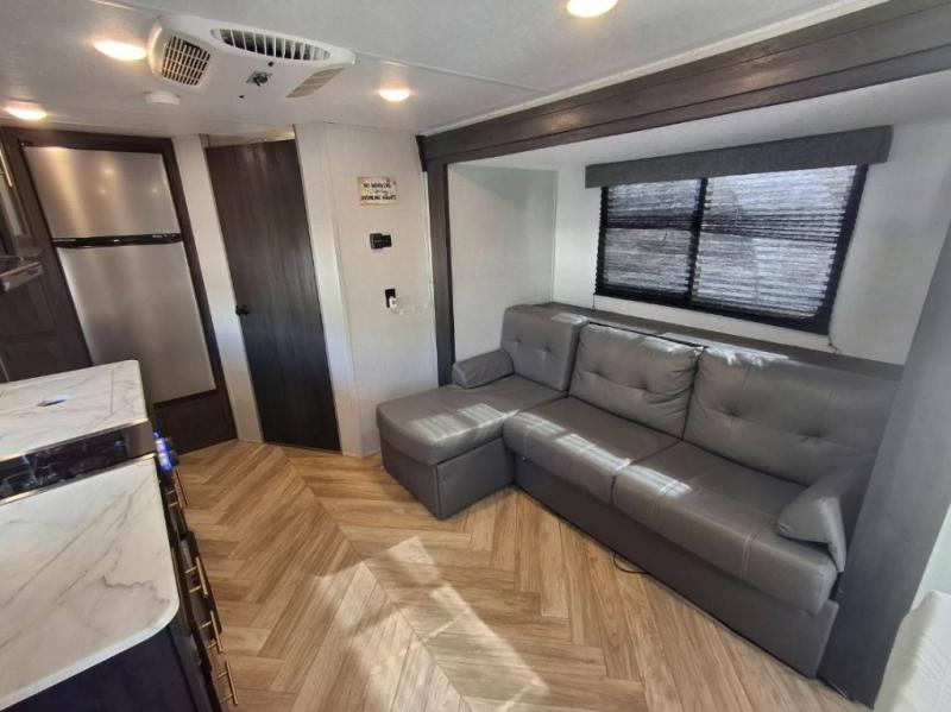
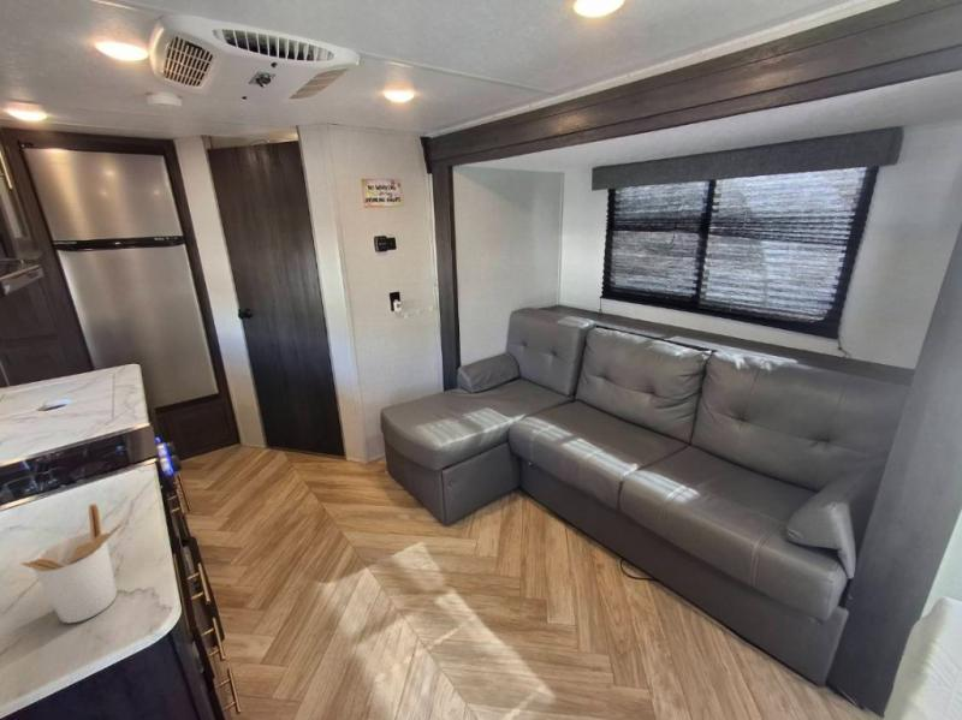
+ utensil holder [20,502,126,624]
